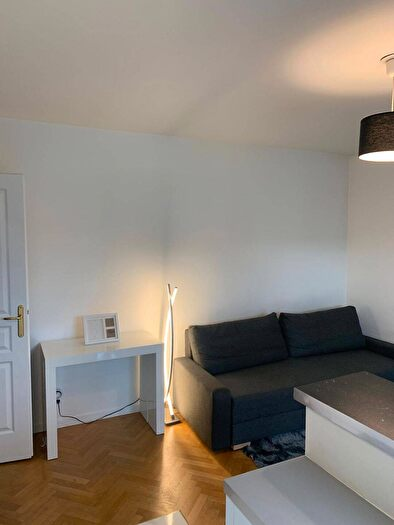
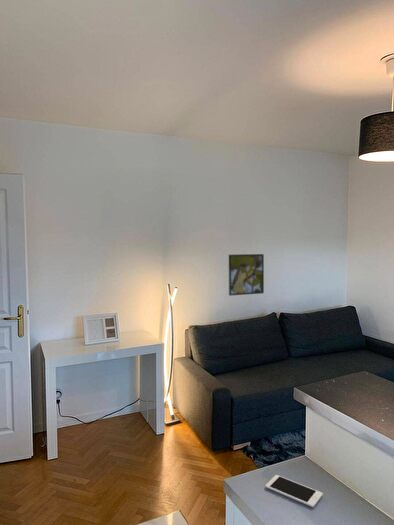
+ cell phone [264,474,324,508]
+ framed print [228,253,265,297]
